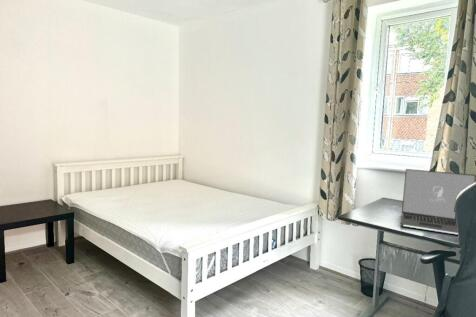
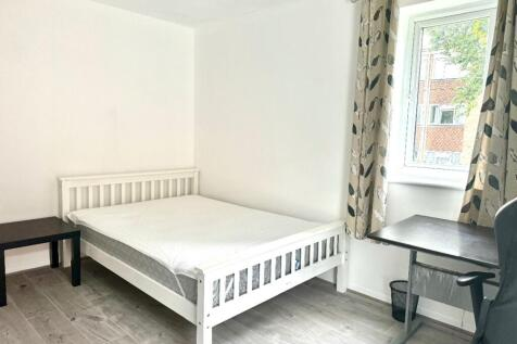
- laptop [399,168,476,236]
